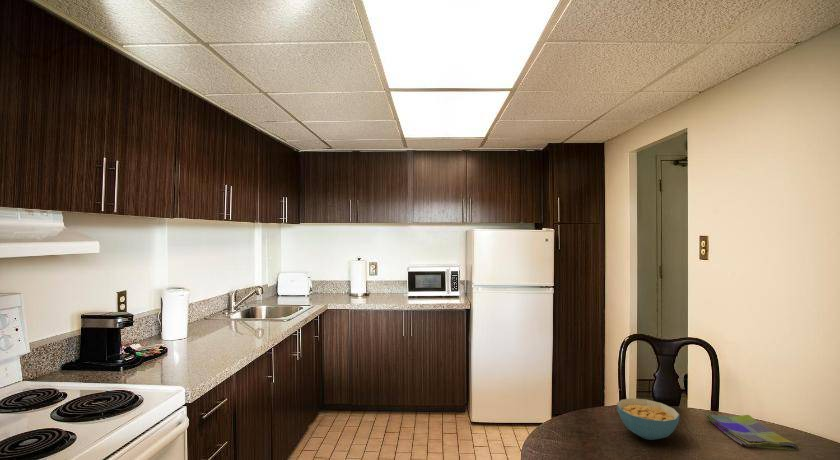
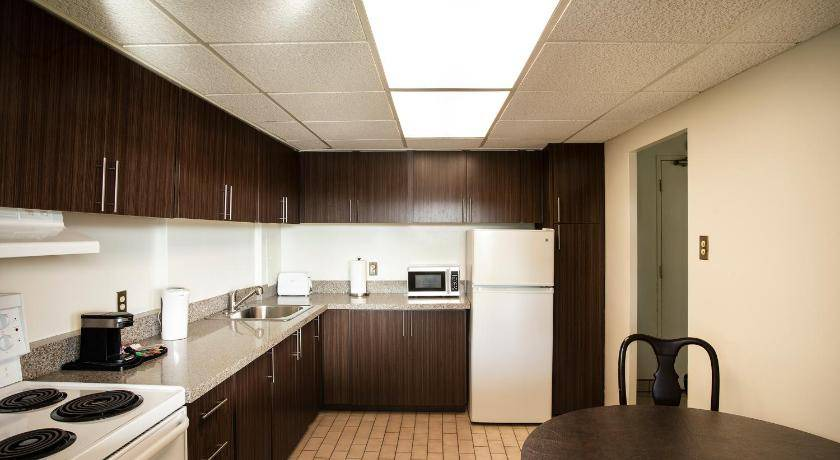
- cereal bowl [616,397,681,441]
- dish towel [705,413,799,451]
